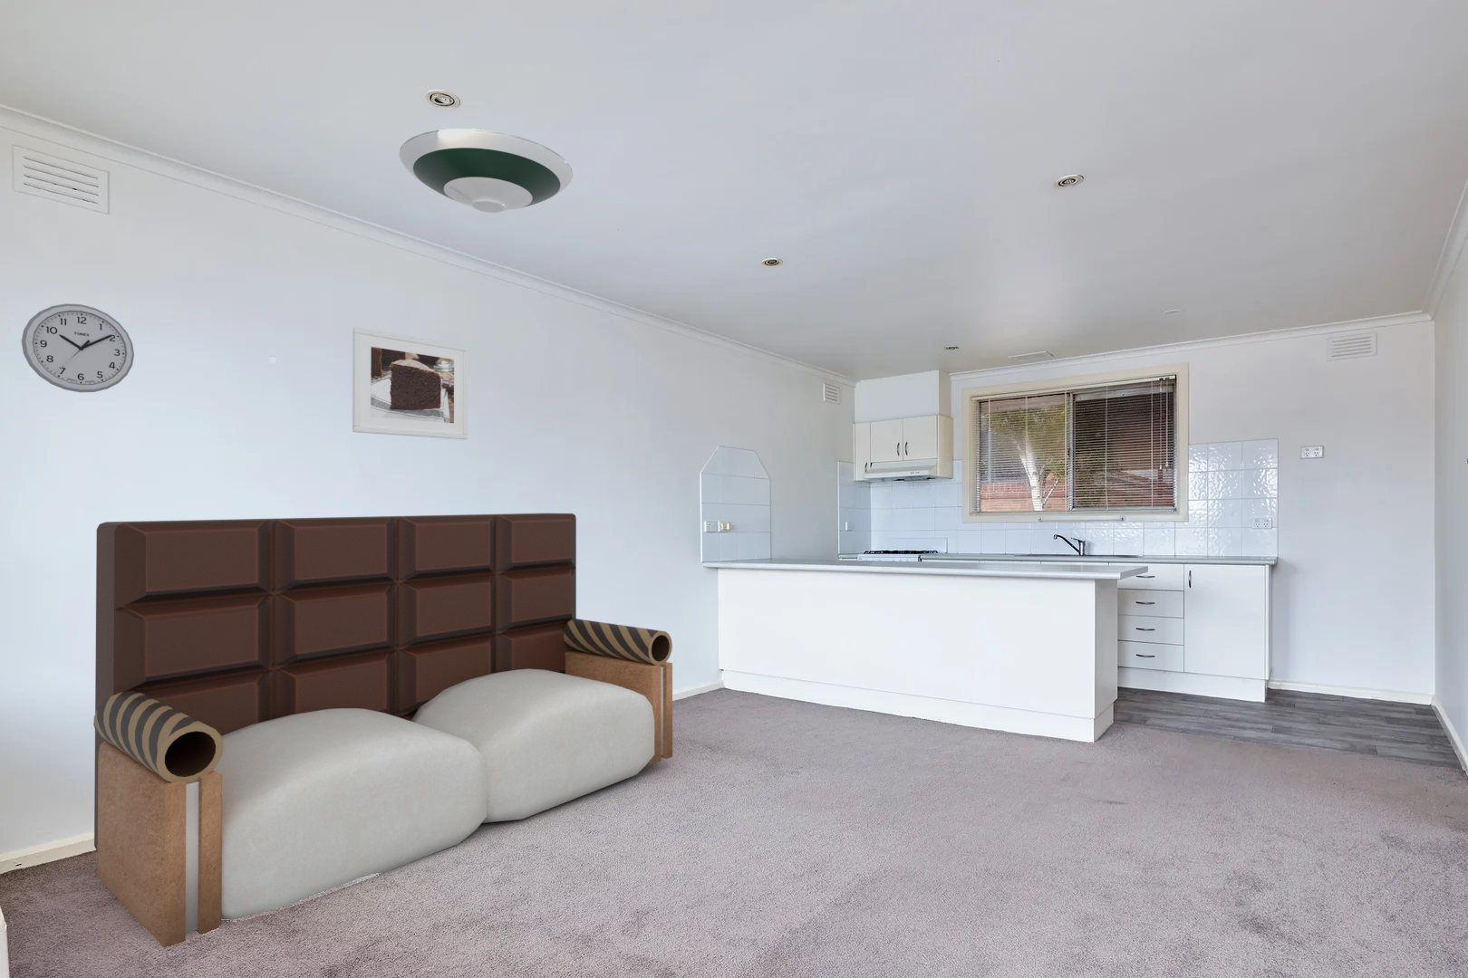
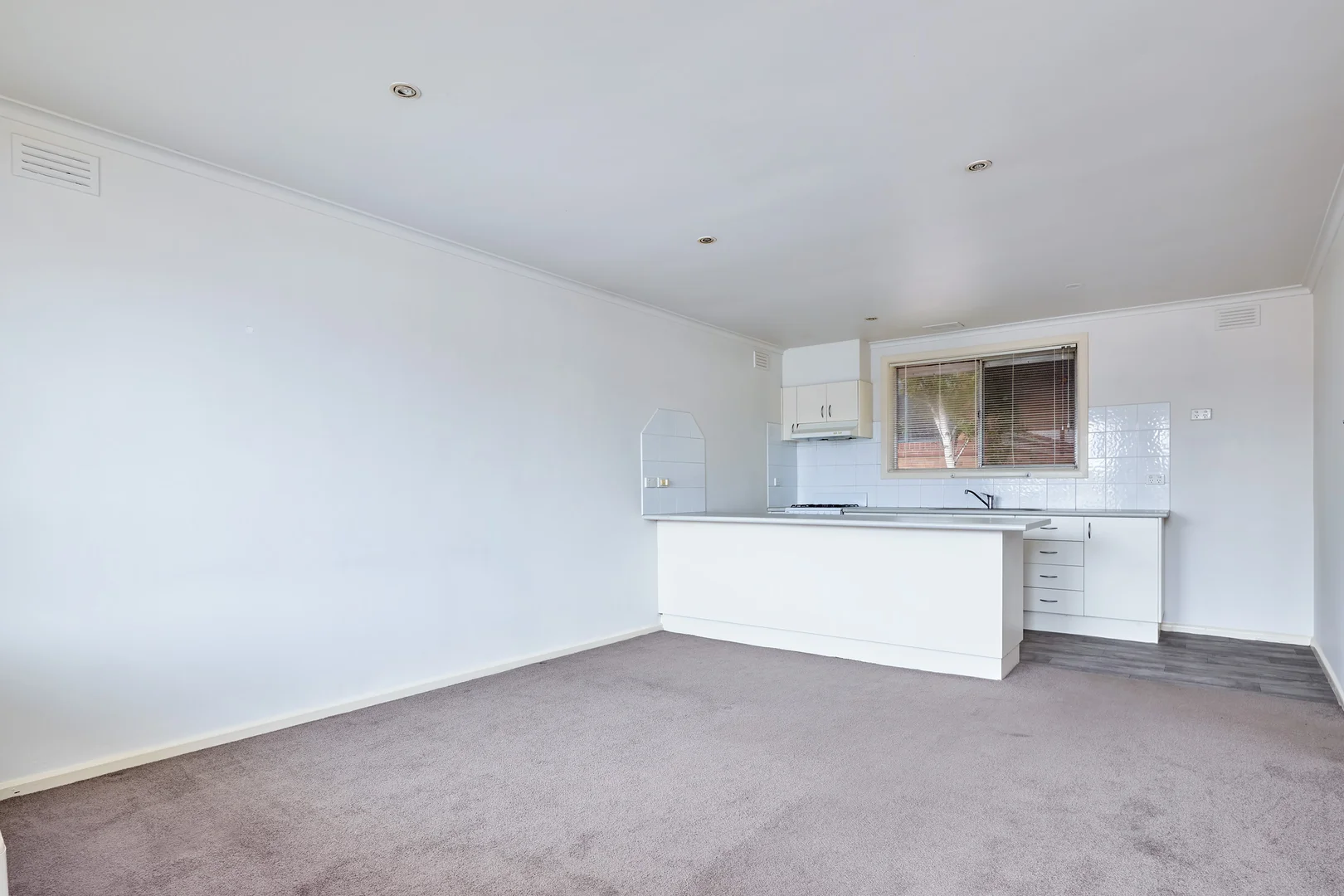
- wall clock [21,302,135,393]
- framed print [352,326,469,440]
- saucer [399,128,573,214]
- sofa [93,513,673,949]
